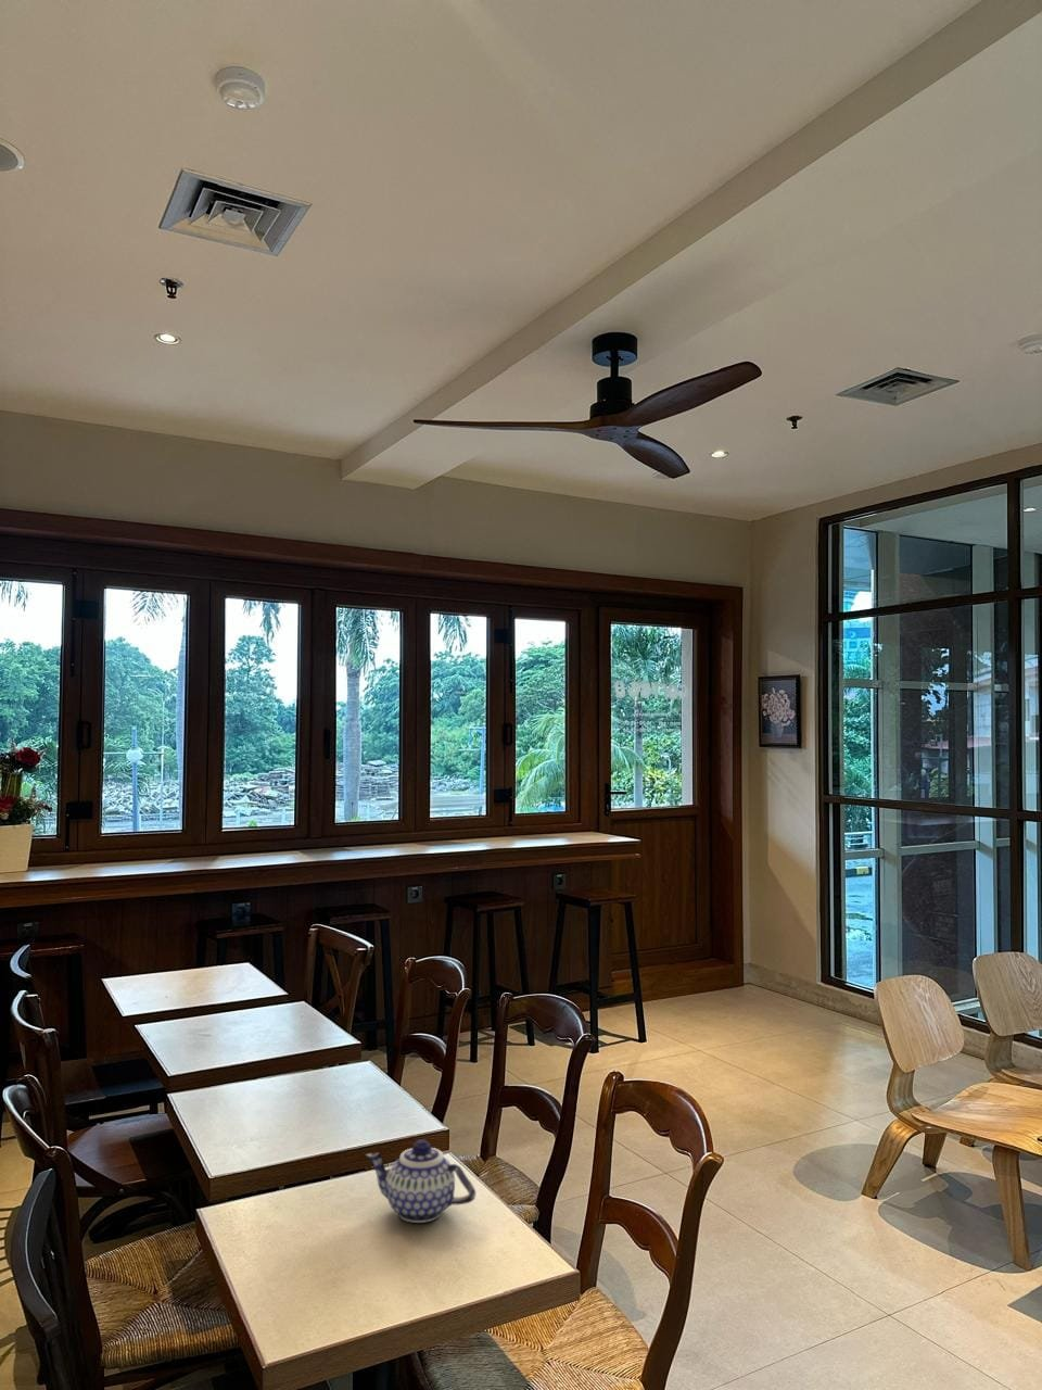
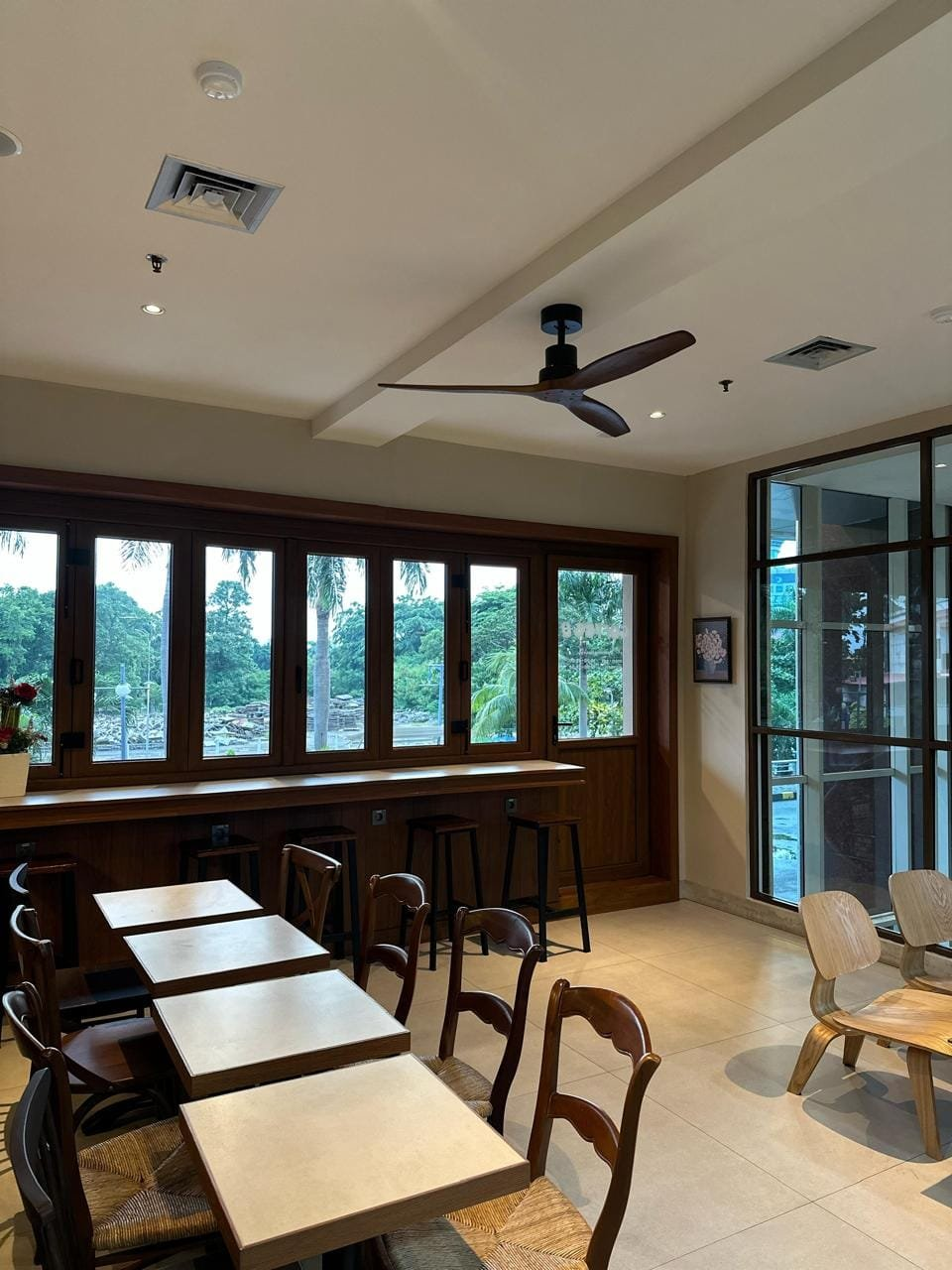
- teapot [363,1139,476,1224]
